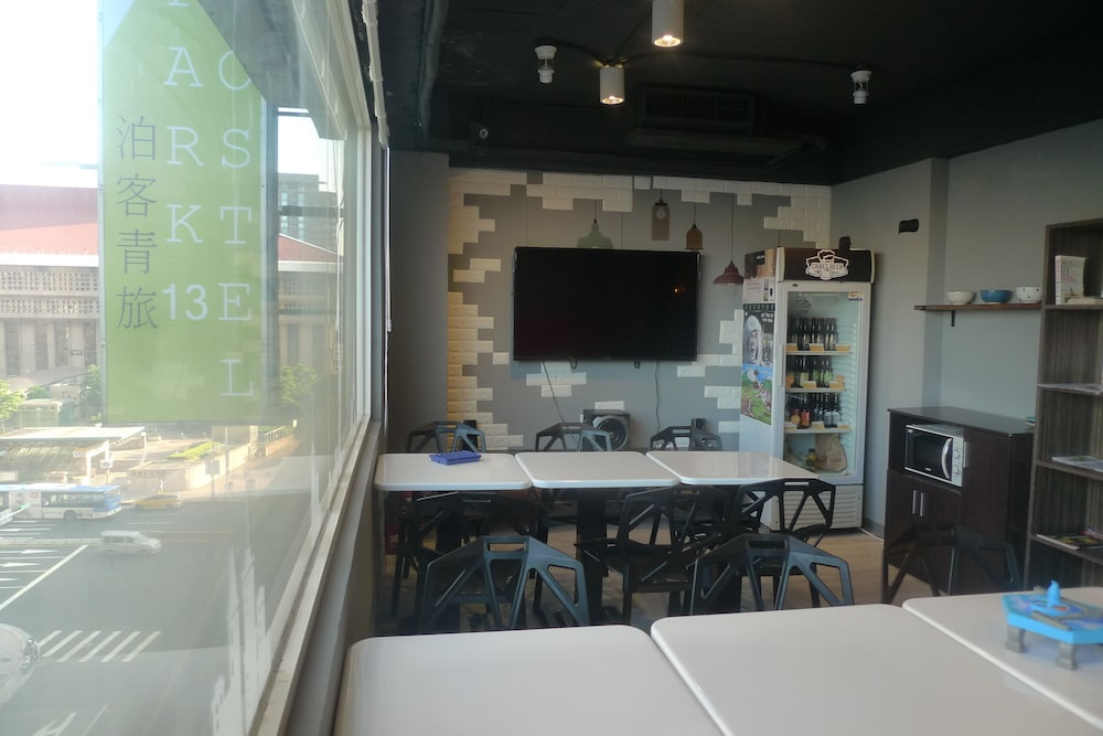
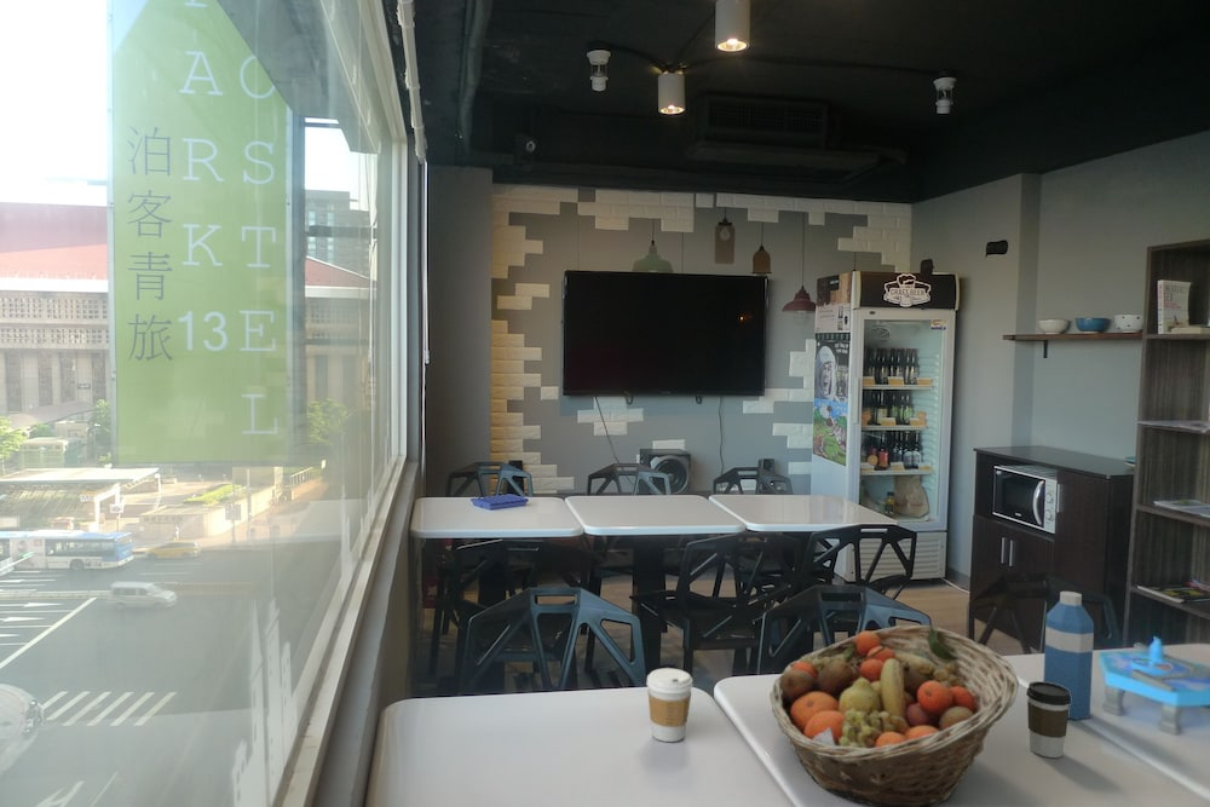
+ coffee cup [645,667,695,743]
+ fruit basket [768,624,1020,807]
+ coffee cup [1025,681,1071,759]
+ water bottle [1042,590,1095,721]
